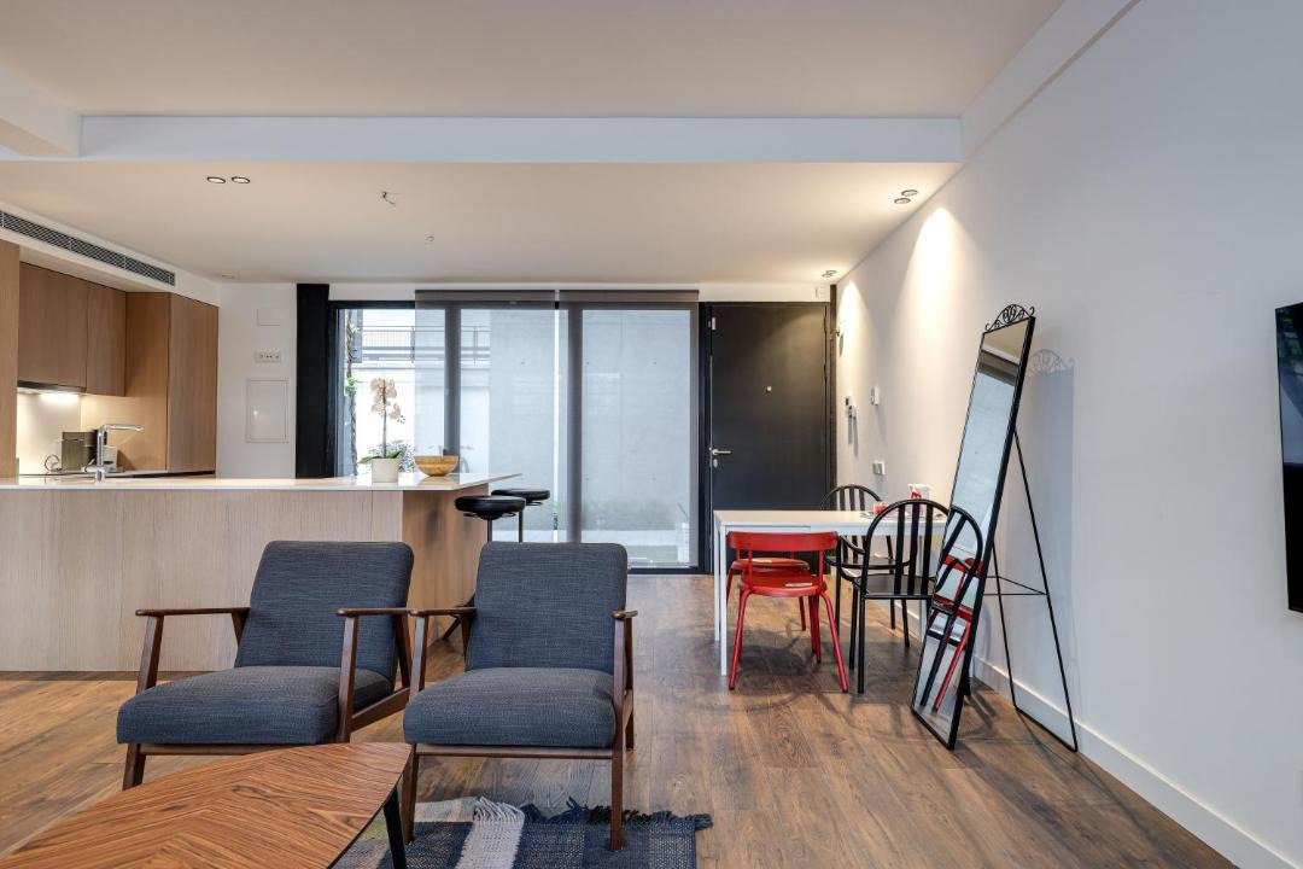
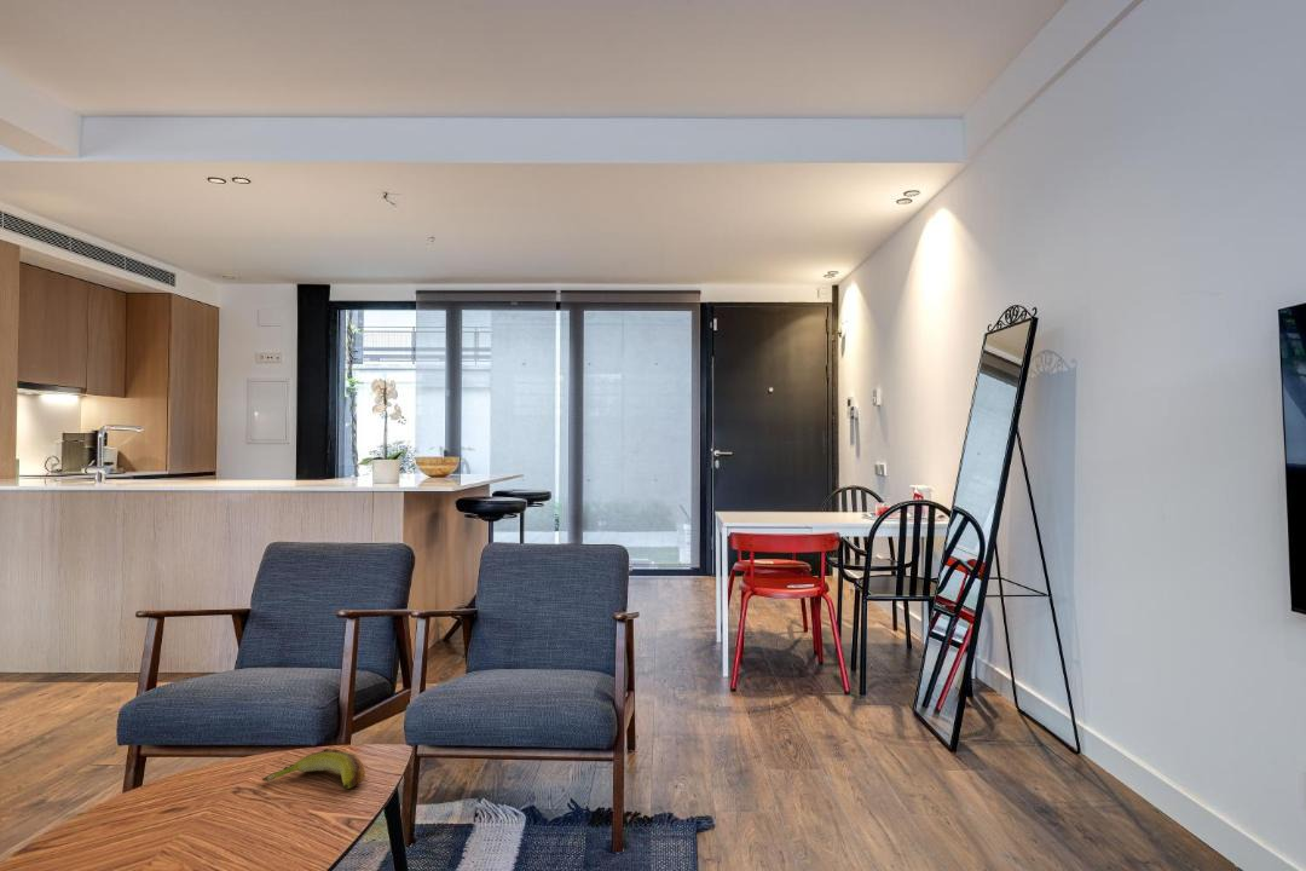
+ banana [261,748,366,790]
